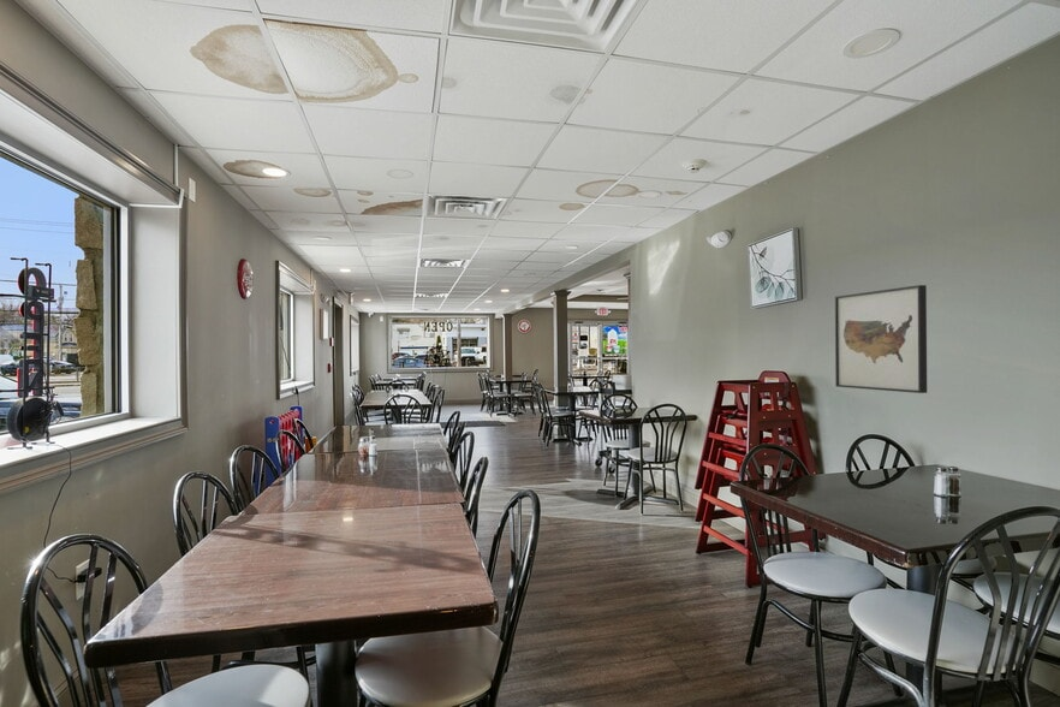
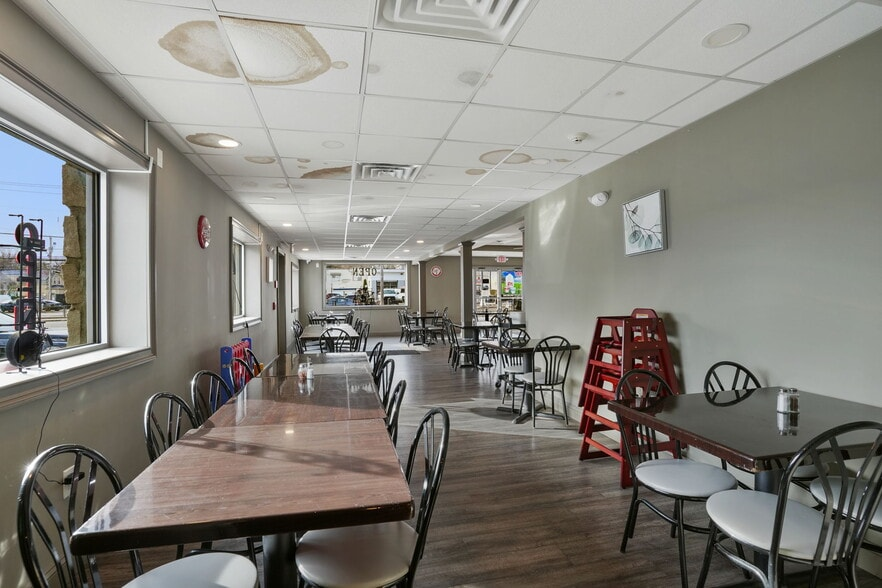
- wall art [834,284,928,394]
